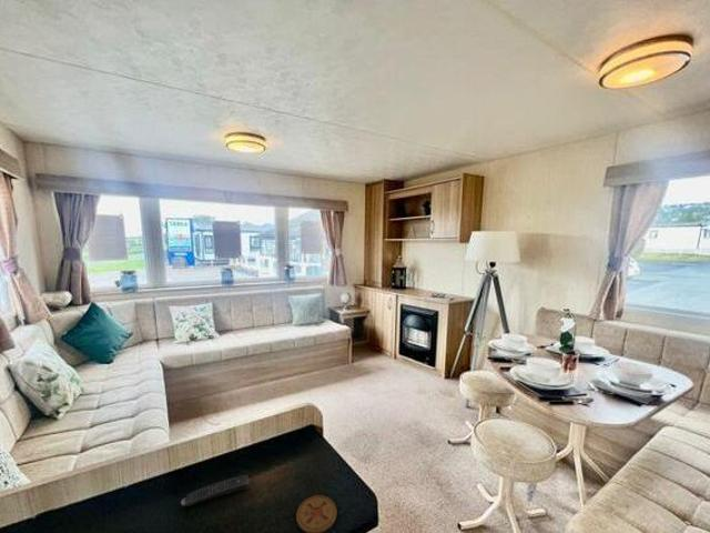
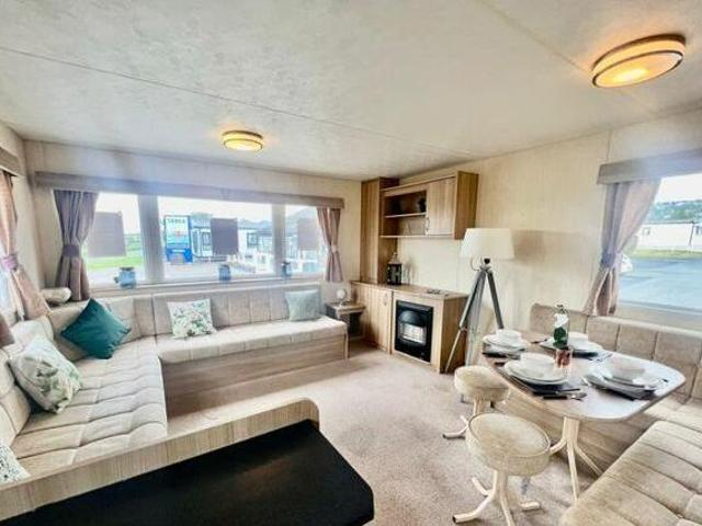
- remote control [180,473,251,507]
- coaster [295,494,337,533]
